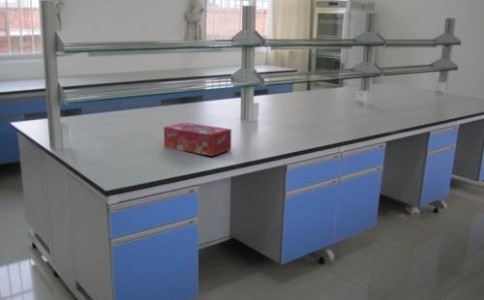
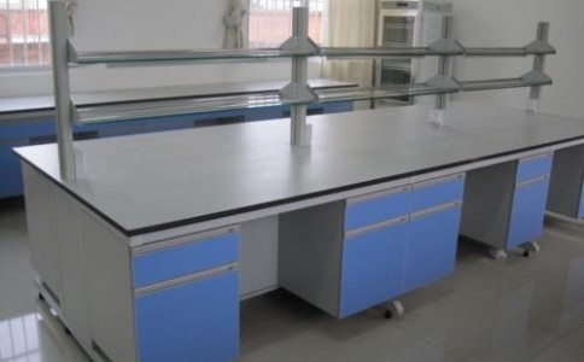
- tissue box [163,121,232,157]
